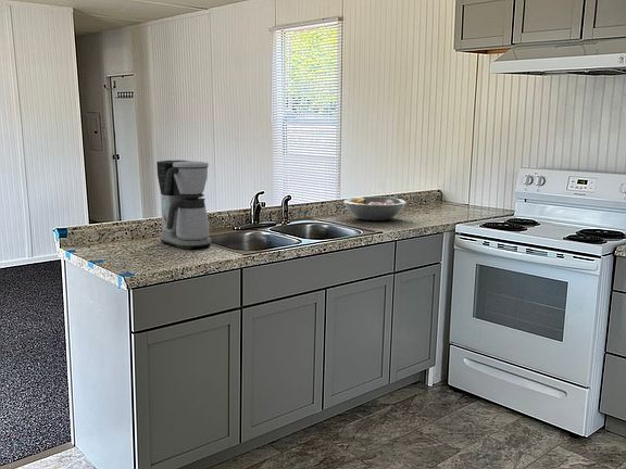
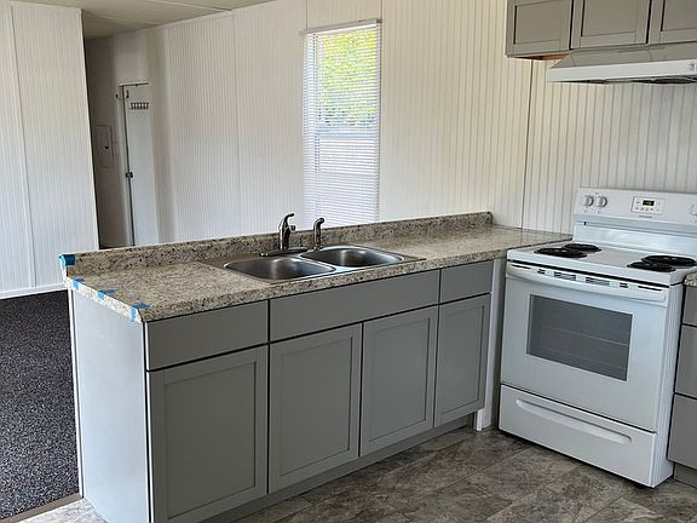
- coffee maker [155,160,212,251]
- fruit bowl [342,195,408,221]
